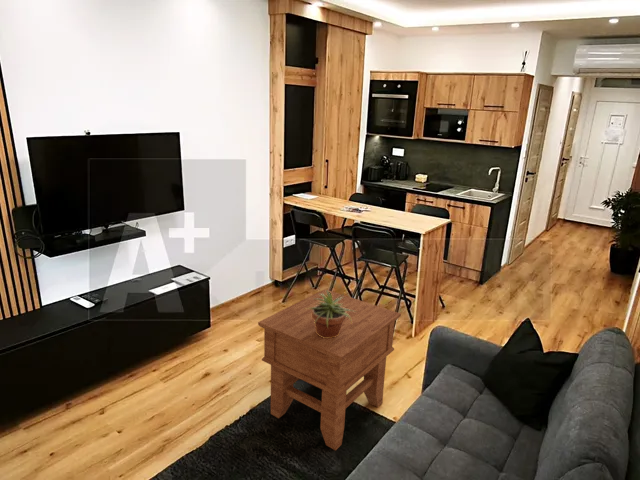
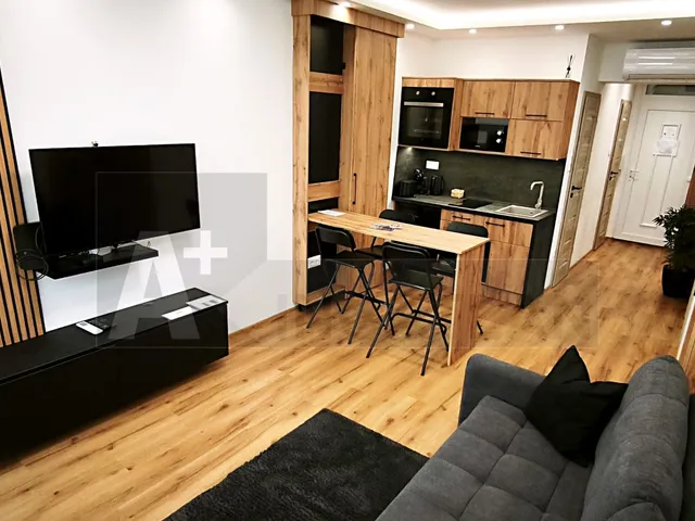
- potted plant [305,289,357,338]
- side table [257,288,402,451]
